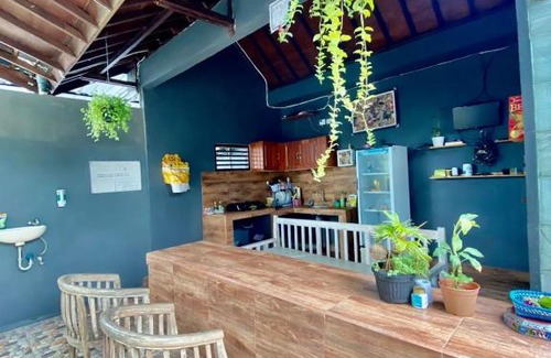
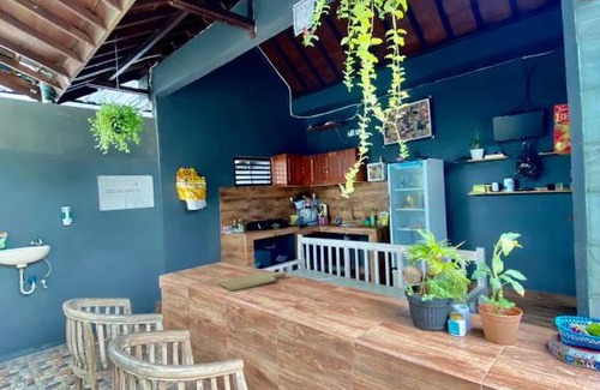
+ chopping board [217,270,287,292]
